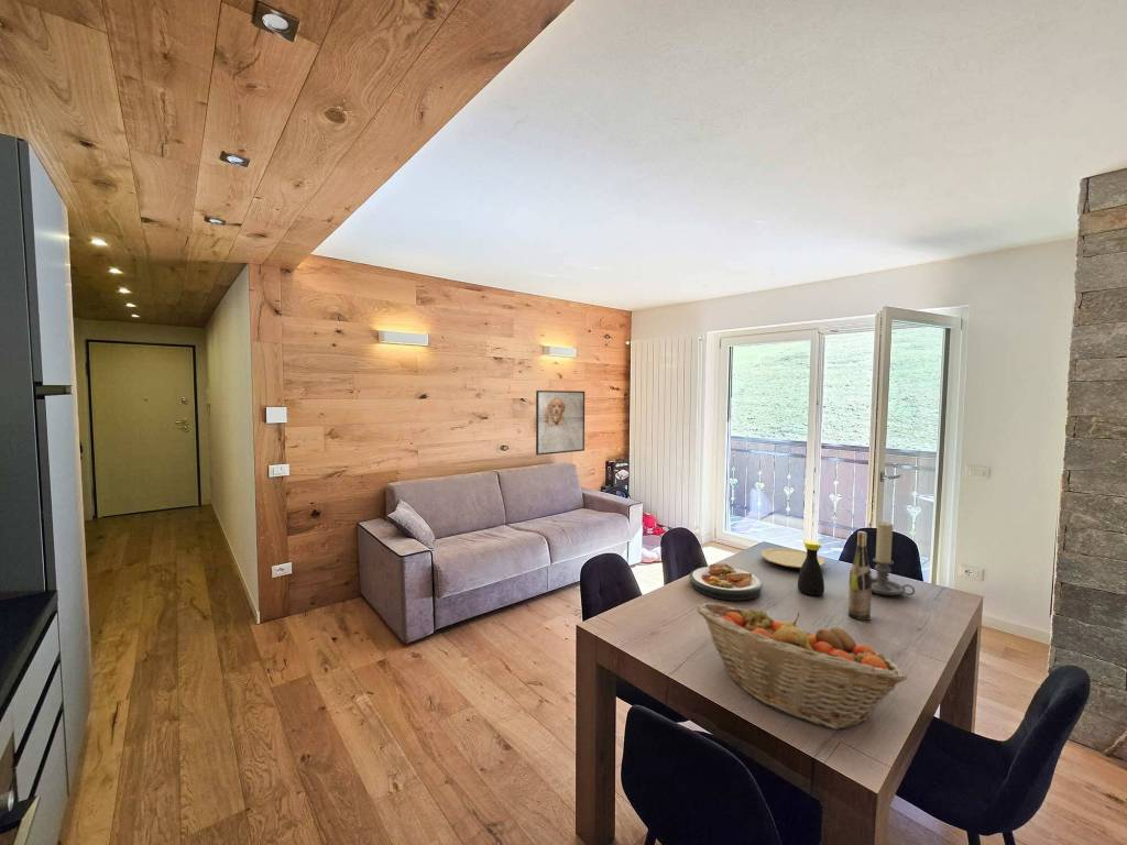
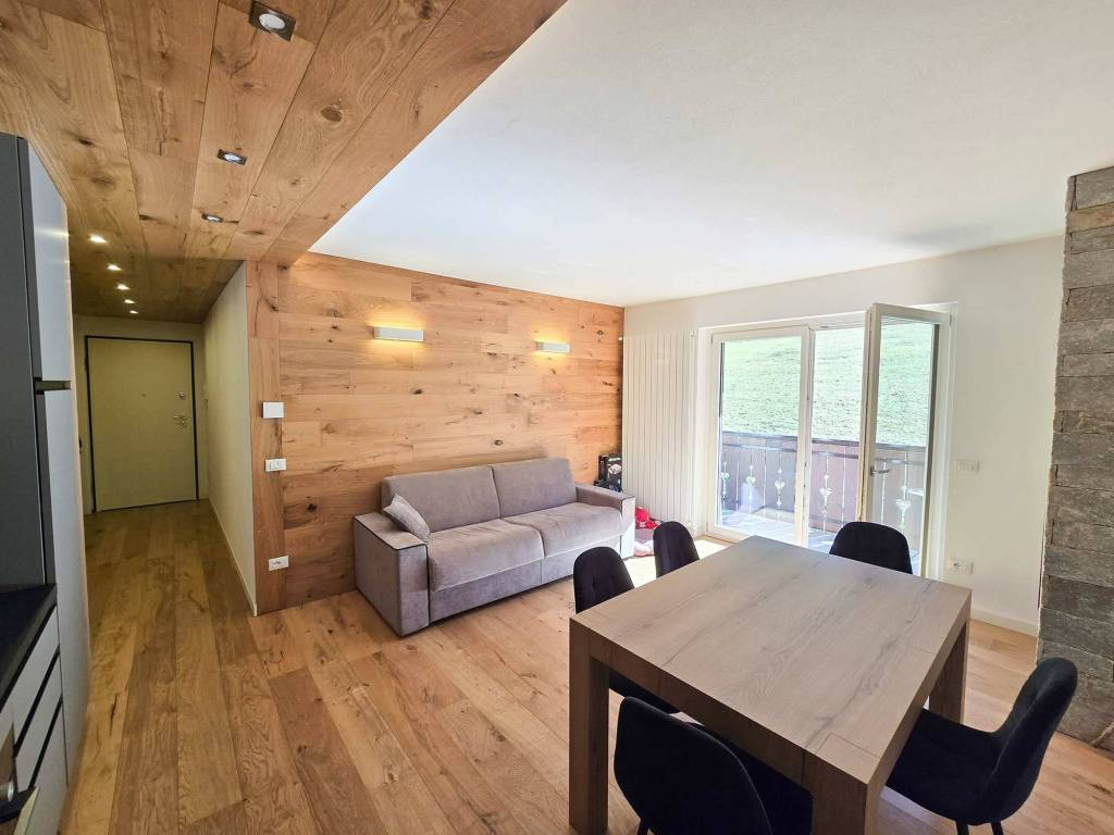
- fruit basket [696,602,908,731]
- bottle [797,539,825,596]
- plate [688,562,764,602]
- candle holder [872,520,916,596]
- plate [761,547,825,569]
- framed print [535,389,586,457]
- wine bottle [847,530,873,622]
